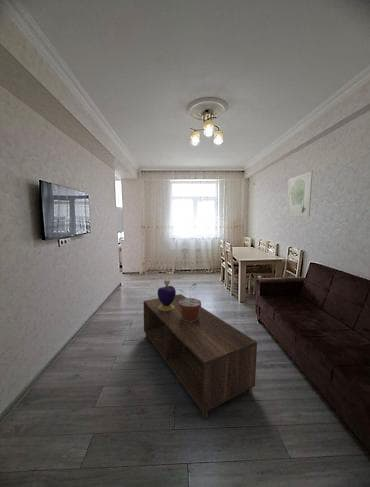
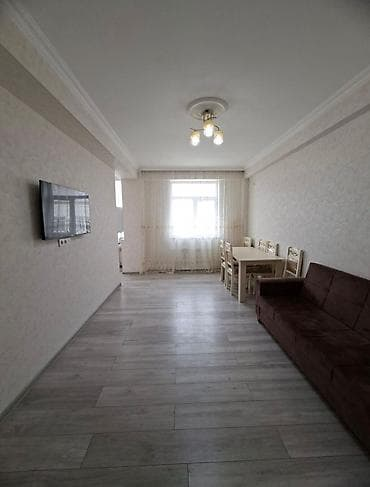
- decorative container [157,279,177,311]
- potted plant [177,282,202,322]
- coffee table [143,293,258,420]
- wall art [286,170,314,218]
